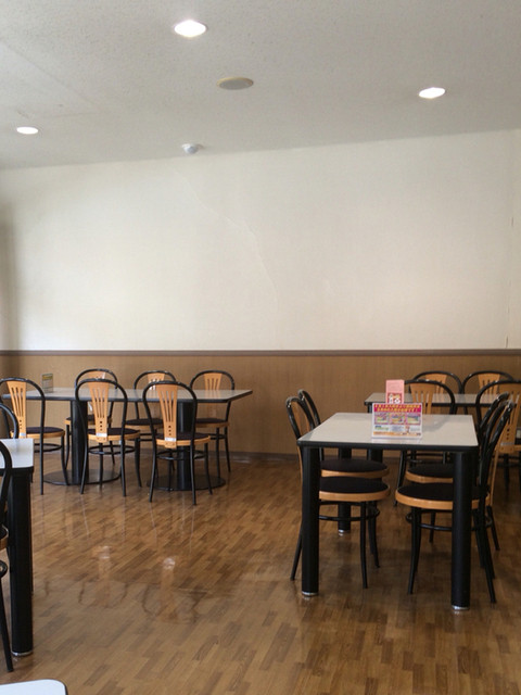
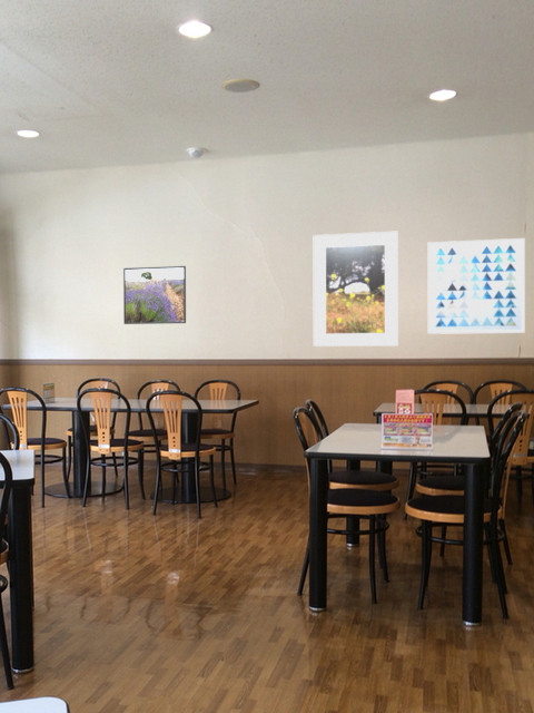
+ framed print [313,231,399,348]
+ wall art [427,237,526,335]
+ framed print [122,265,187,325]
